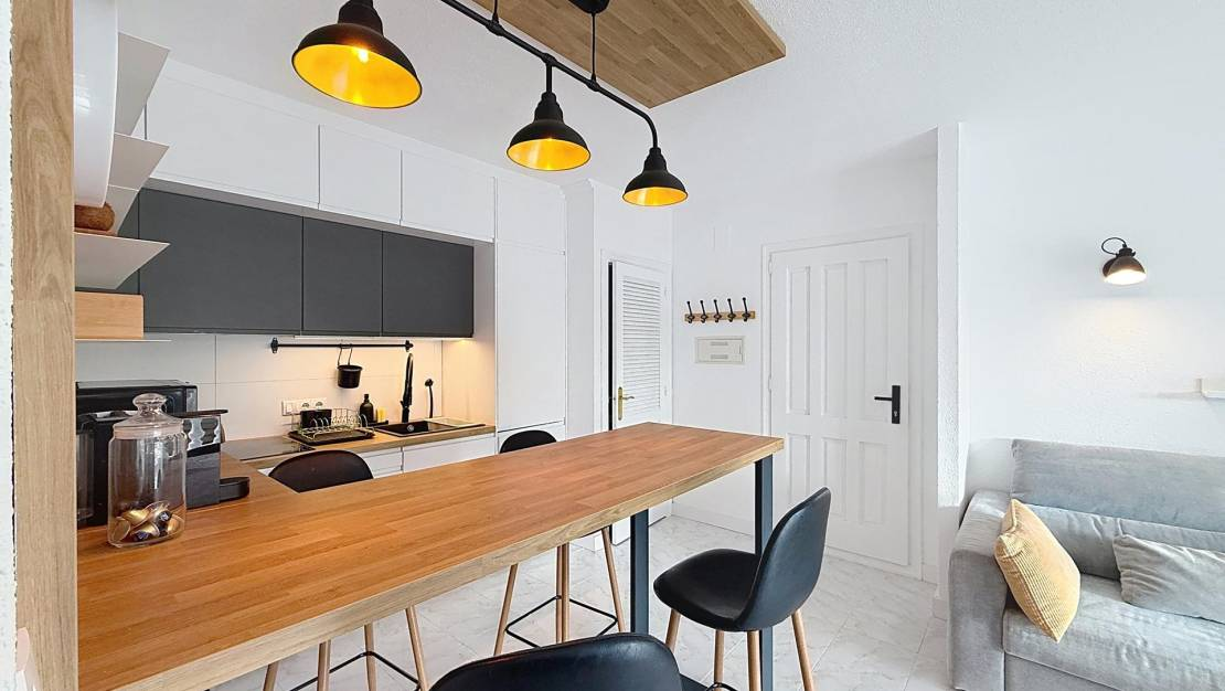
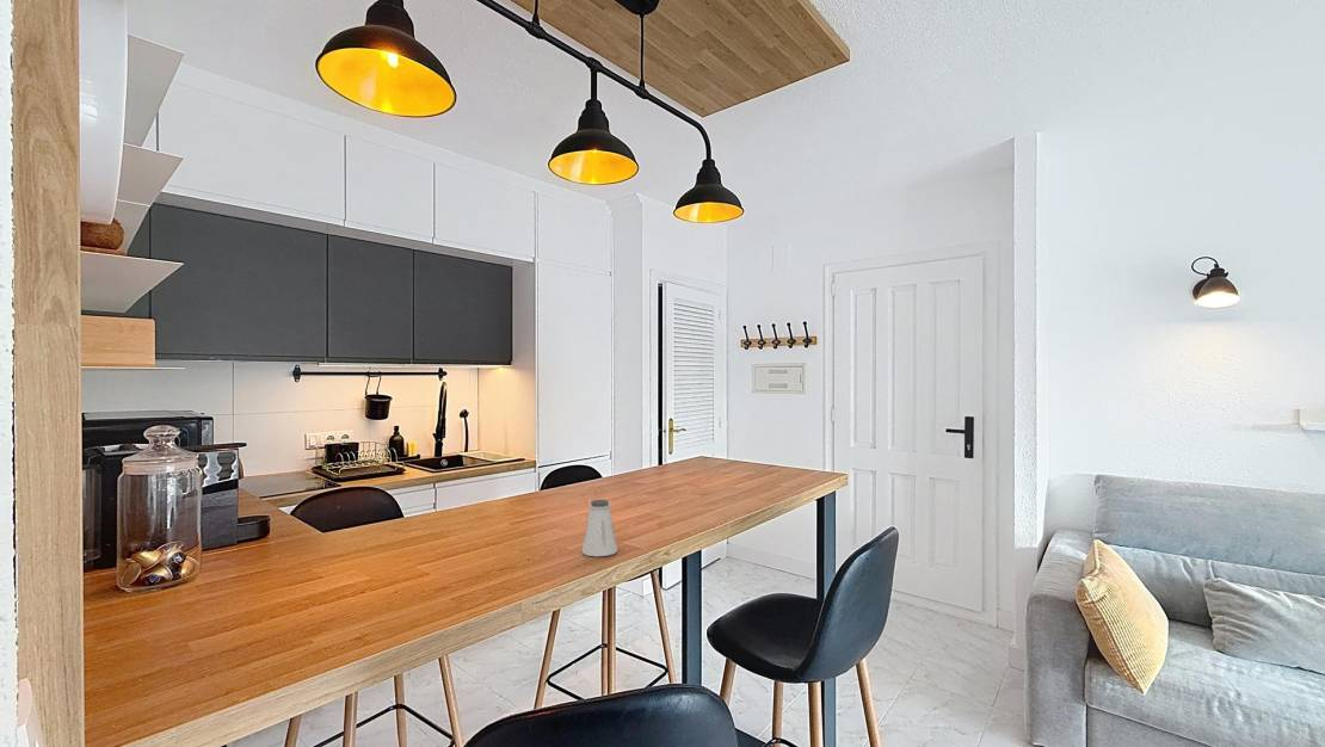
+ saltshaker [581,499,618,557]
